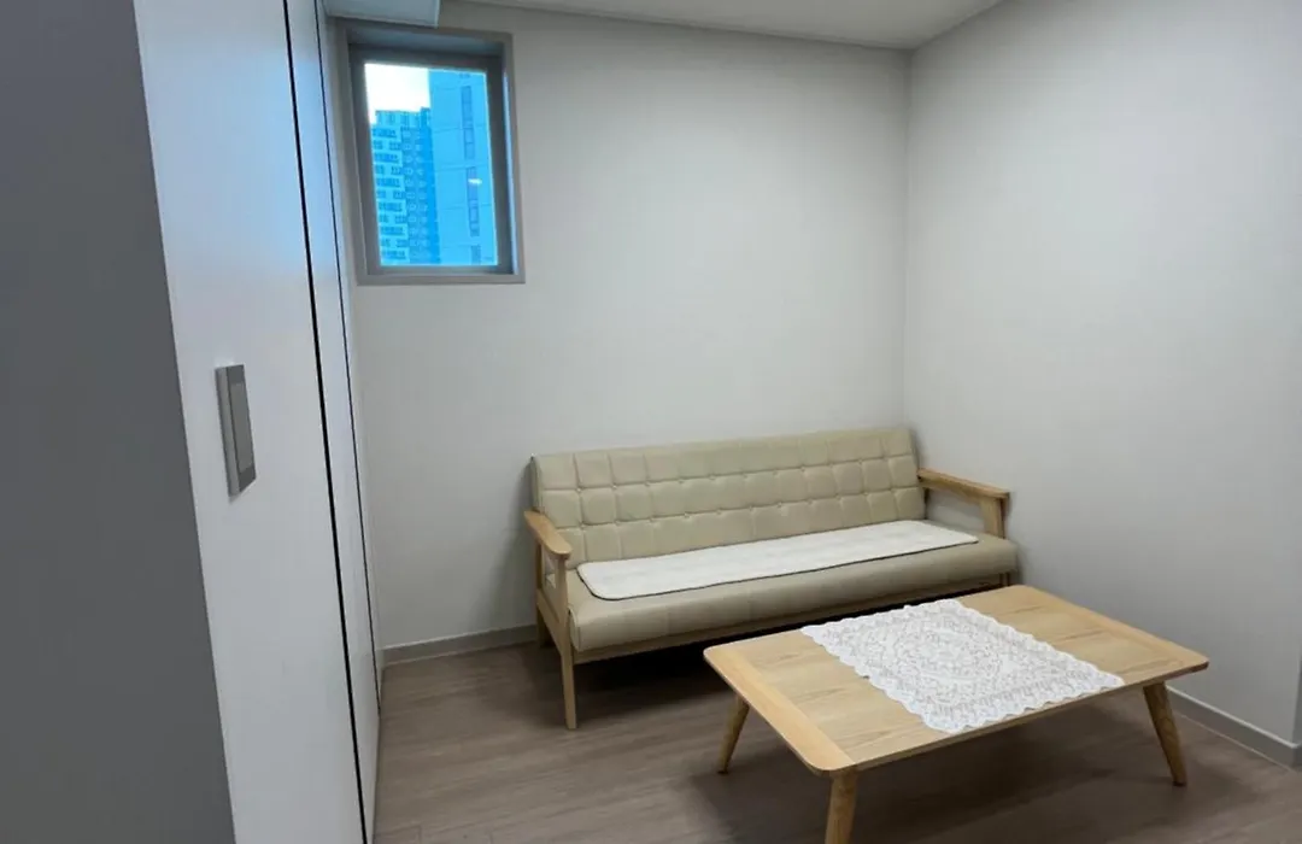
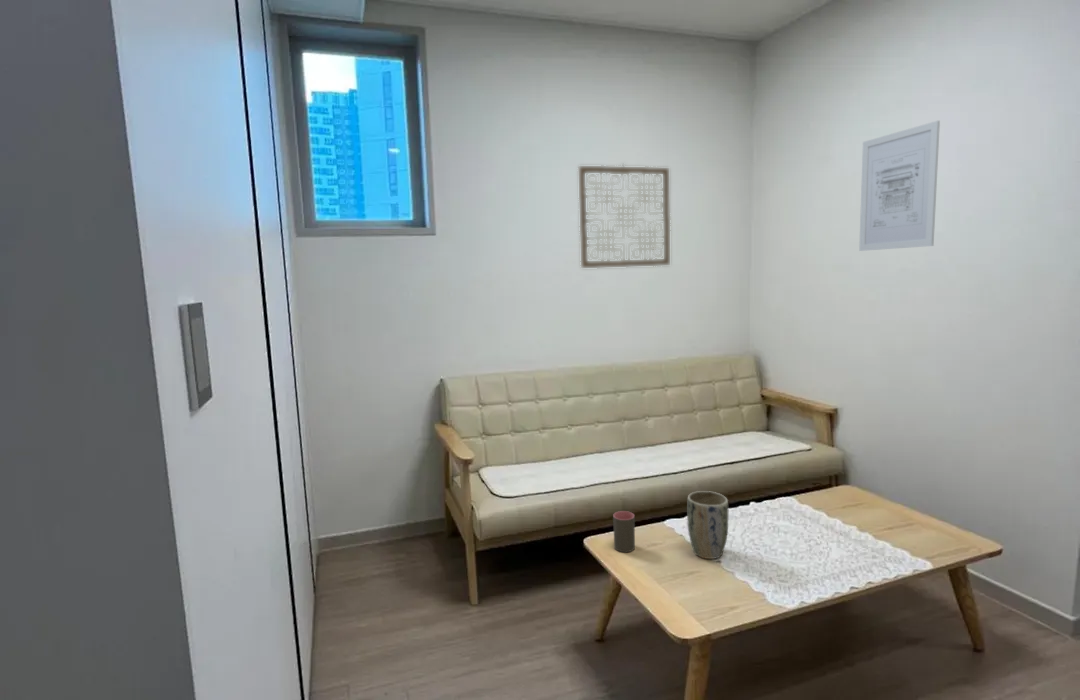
+ plant pot [686,490,729,560]
+ wall art [858,120,941,252]
+ cup [612,510,636,553]
+ wall art [578,163,671,269]
